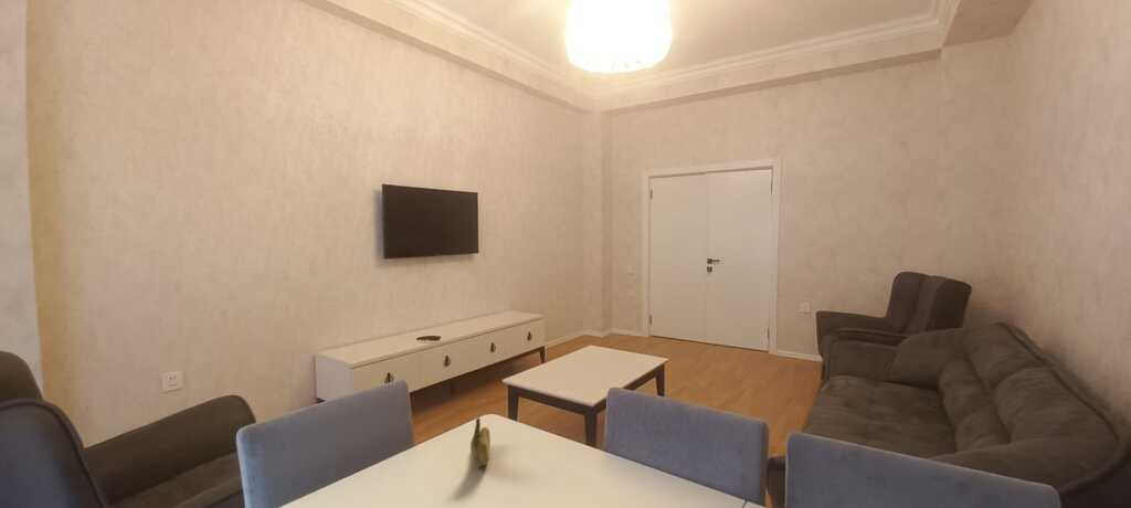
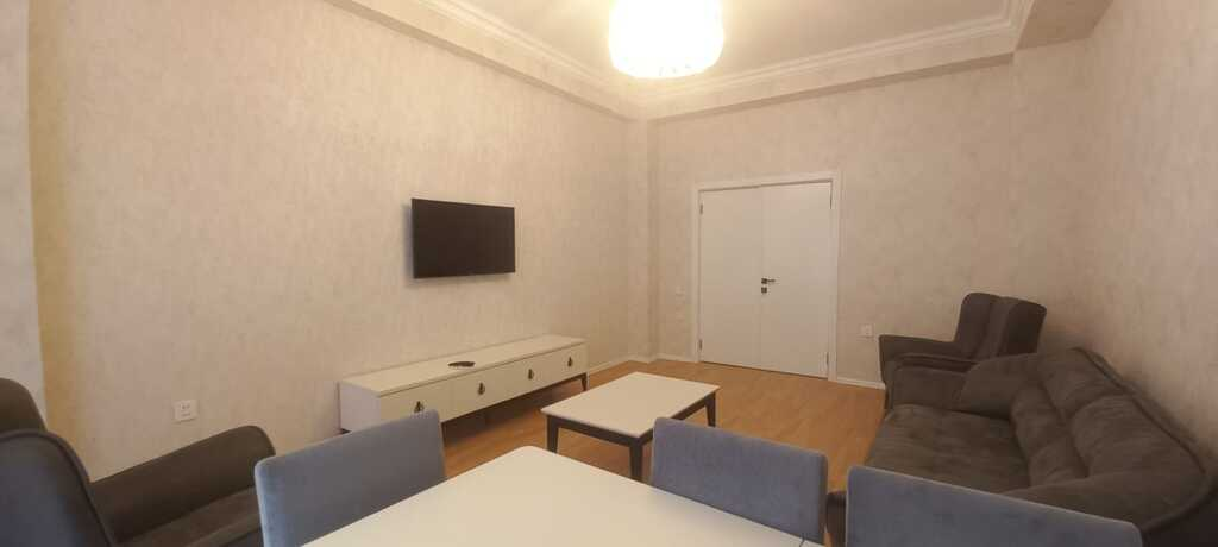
- fruit [469,417,491,467]
